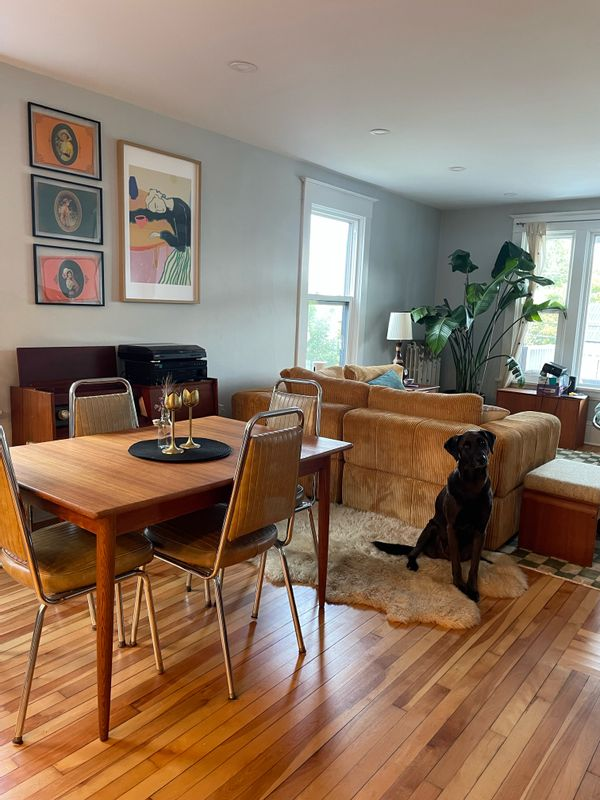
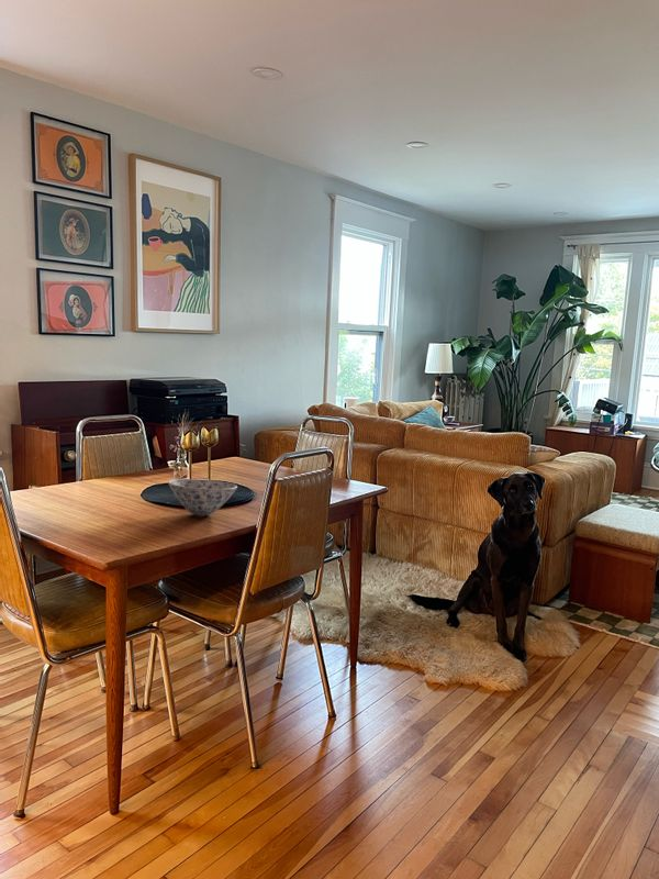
+ bowl [167,478,238,516]
